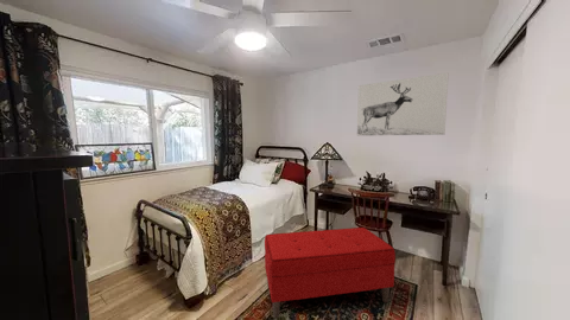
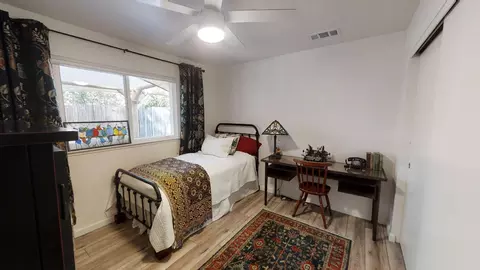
- wall art [356,72,450,137]
- bench [264,226,397,320]
